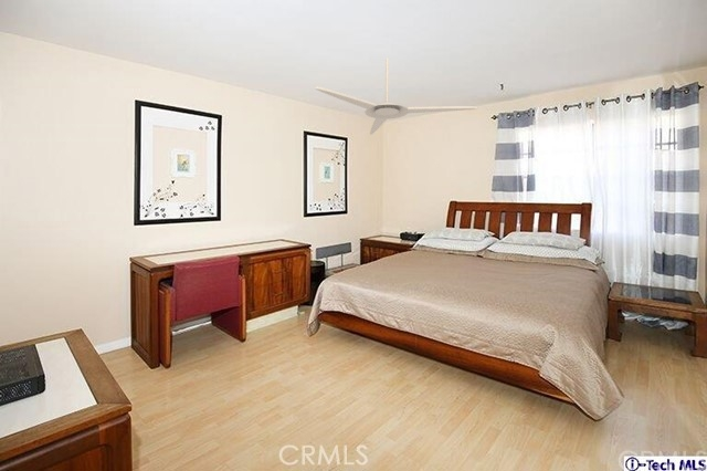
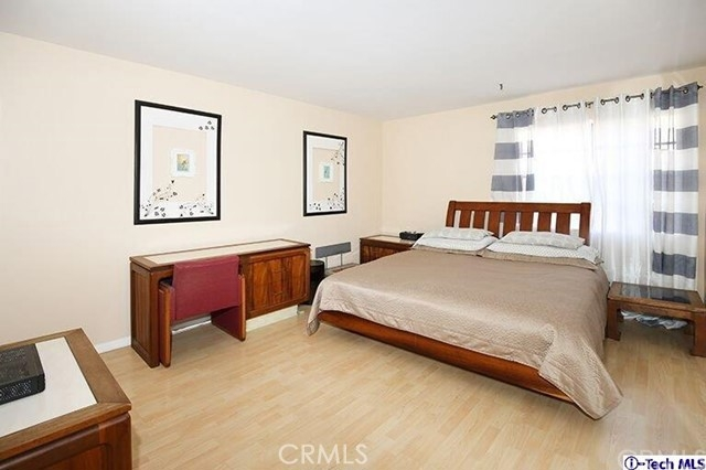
- ceiling fan [315,57,478,136]
